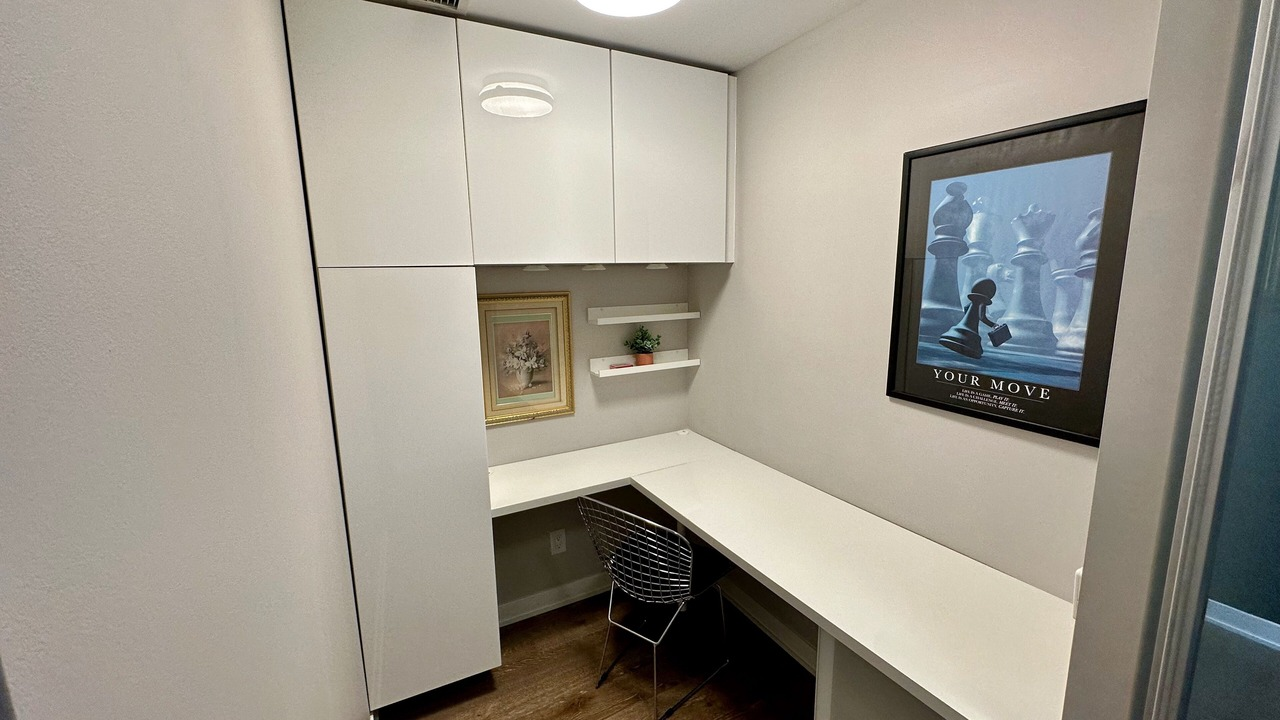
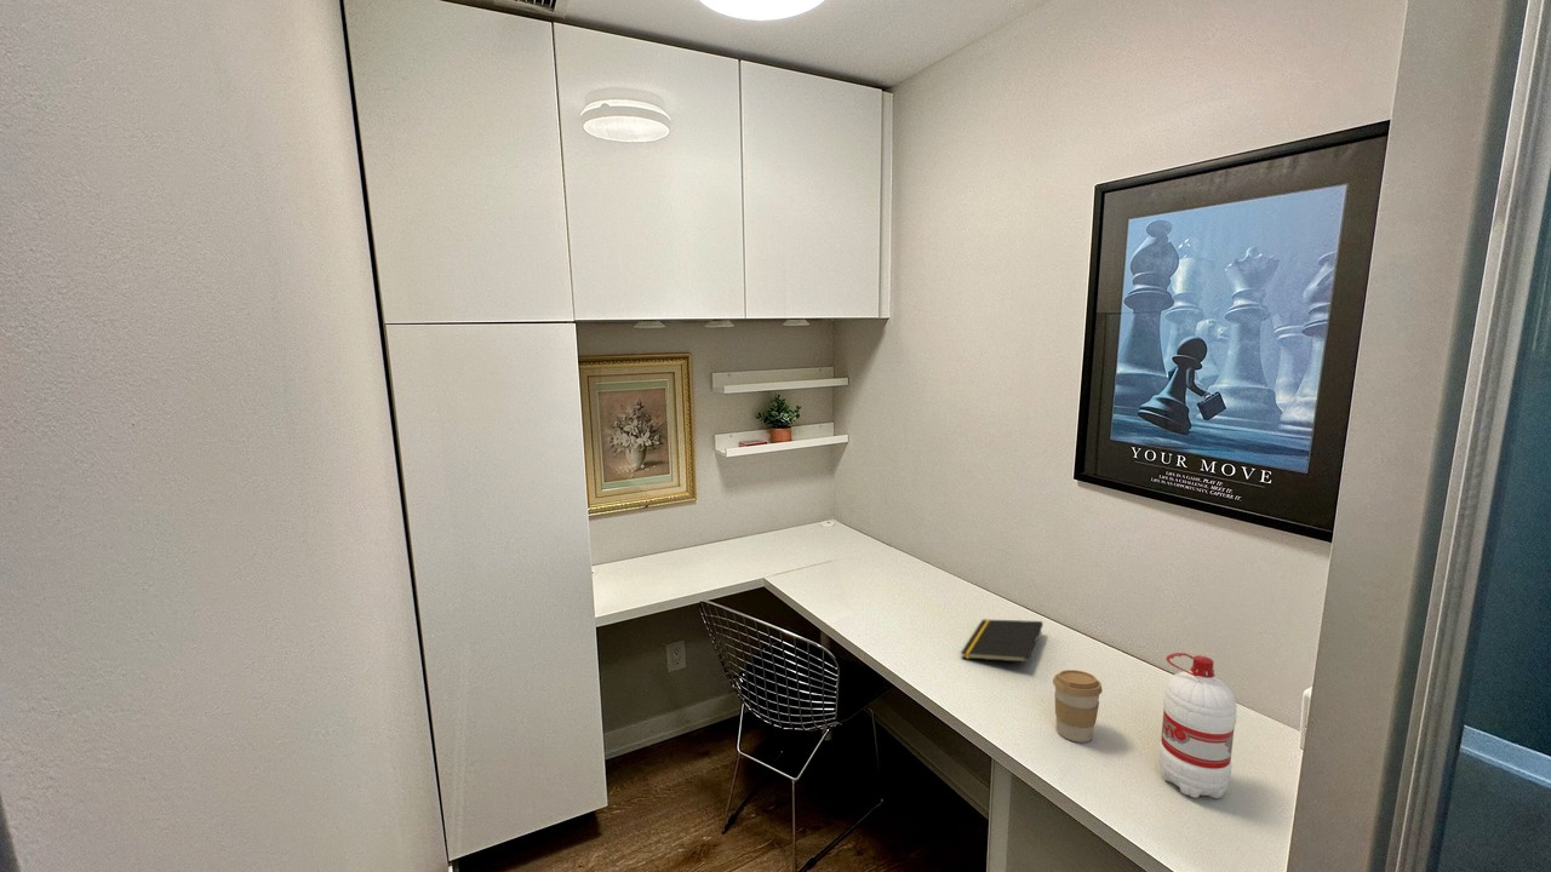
+ notepad [960,618,1045,664]
+ water bottle [1158,652,1238,799]
+ coffee cup [1052,669,1104,744]
